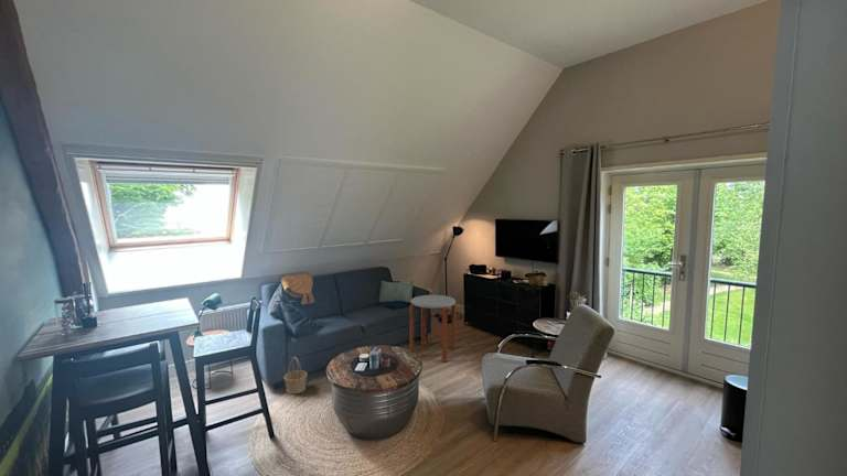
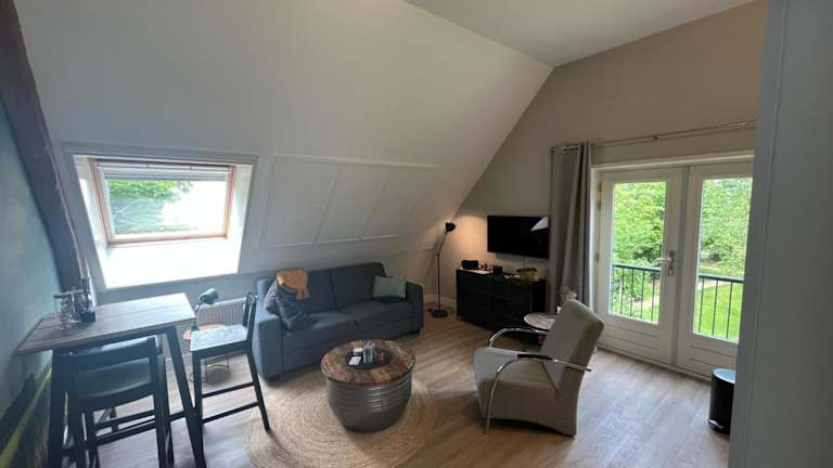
- basket [282,356,309,394]
- side table [409,294,457,363]
